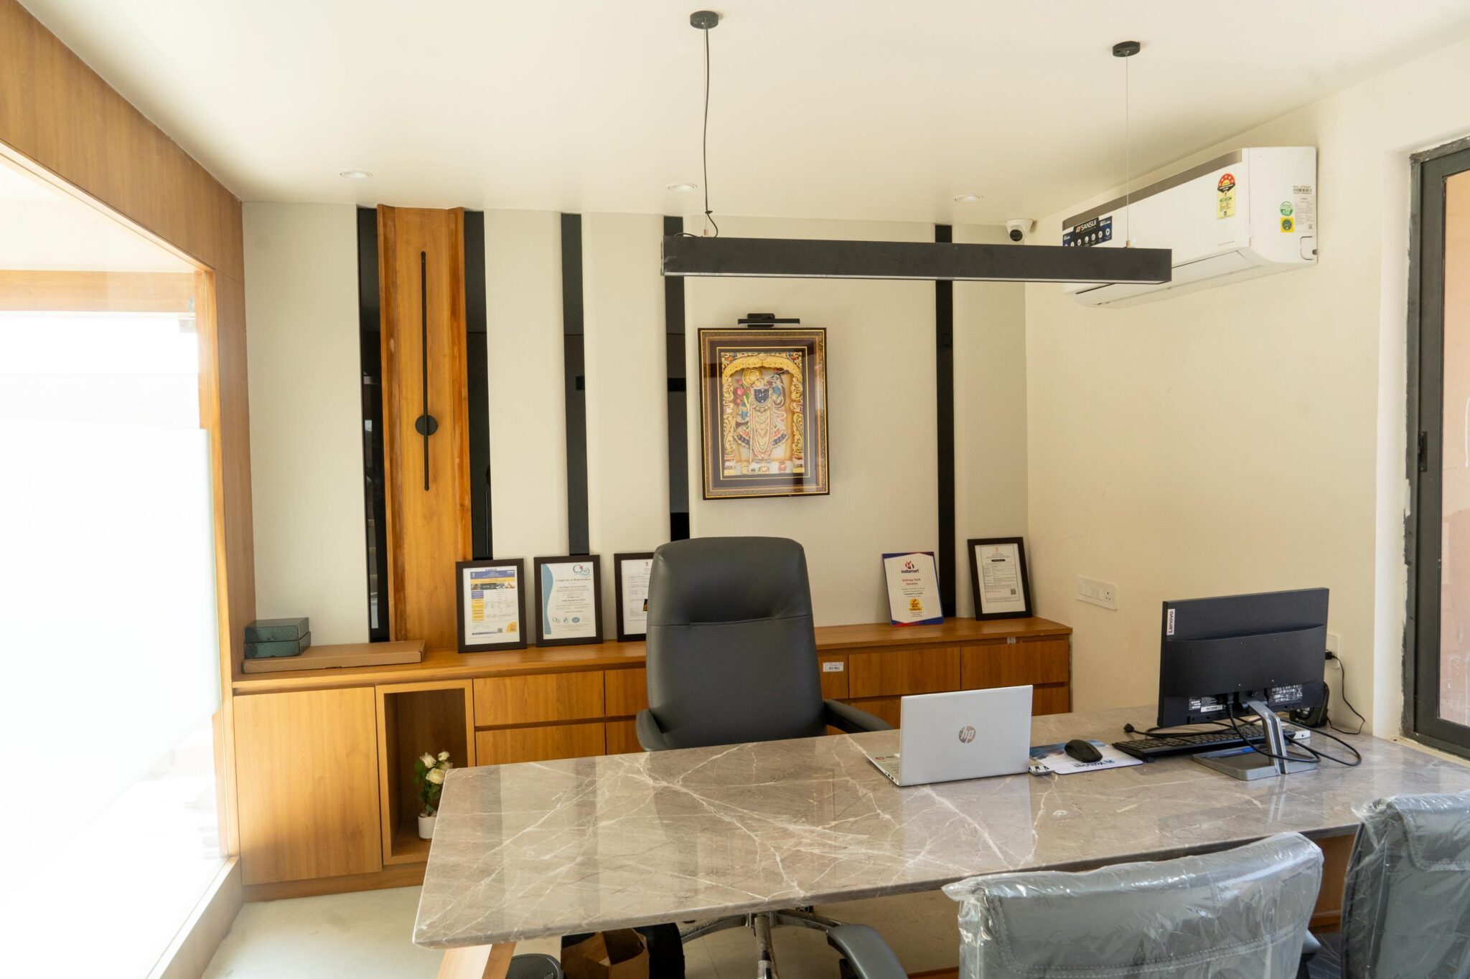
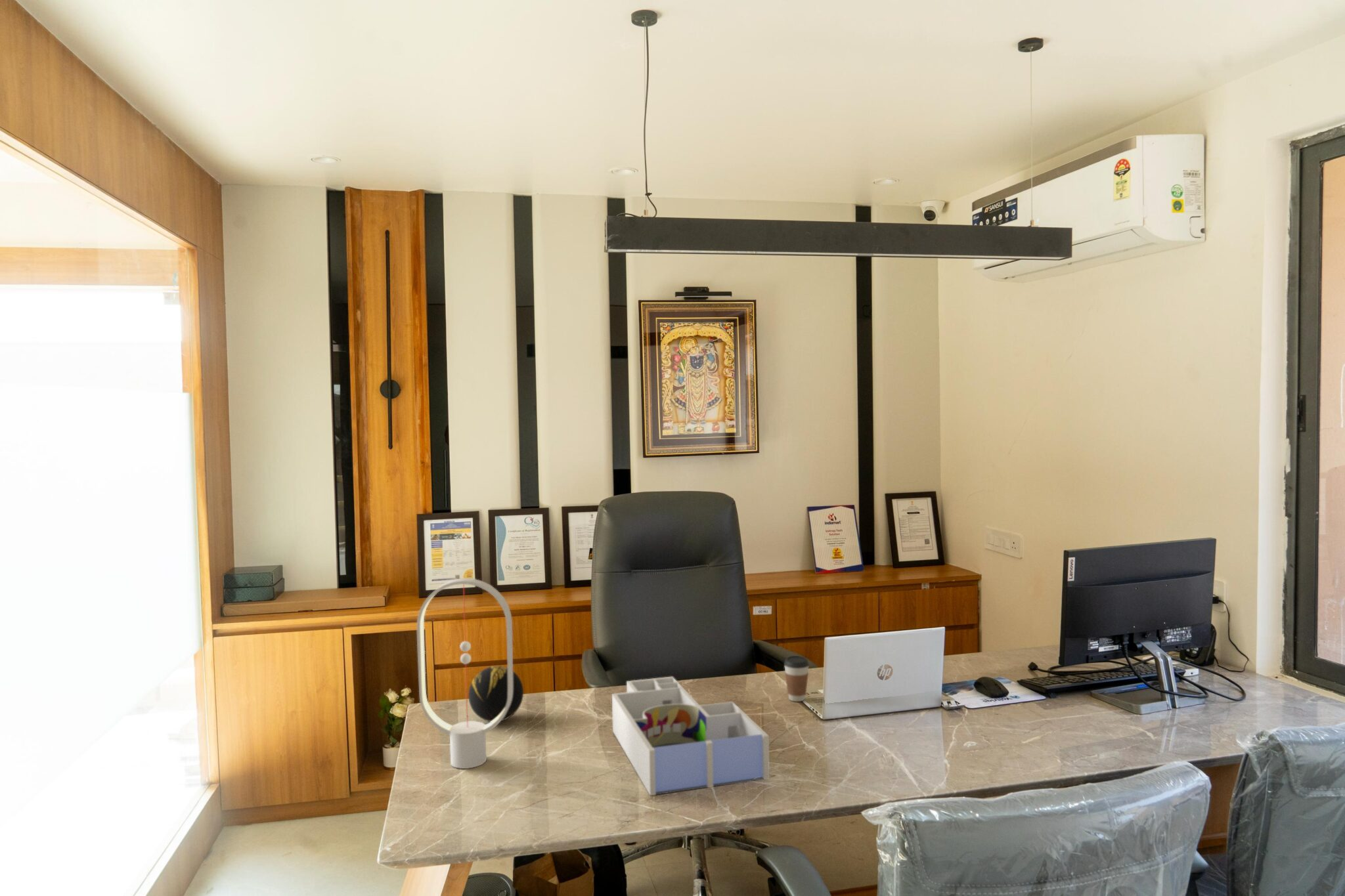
+ desk organizer [611,676,770,796]
+ desk lamp [416,578,514,769]
+ coffee cup [783,655,810,702]
+ decorative orb [468,665,524,722]
